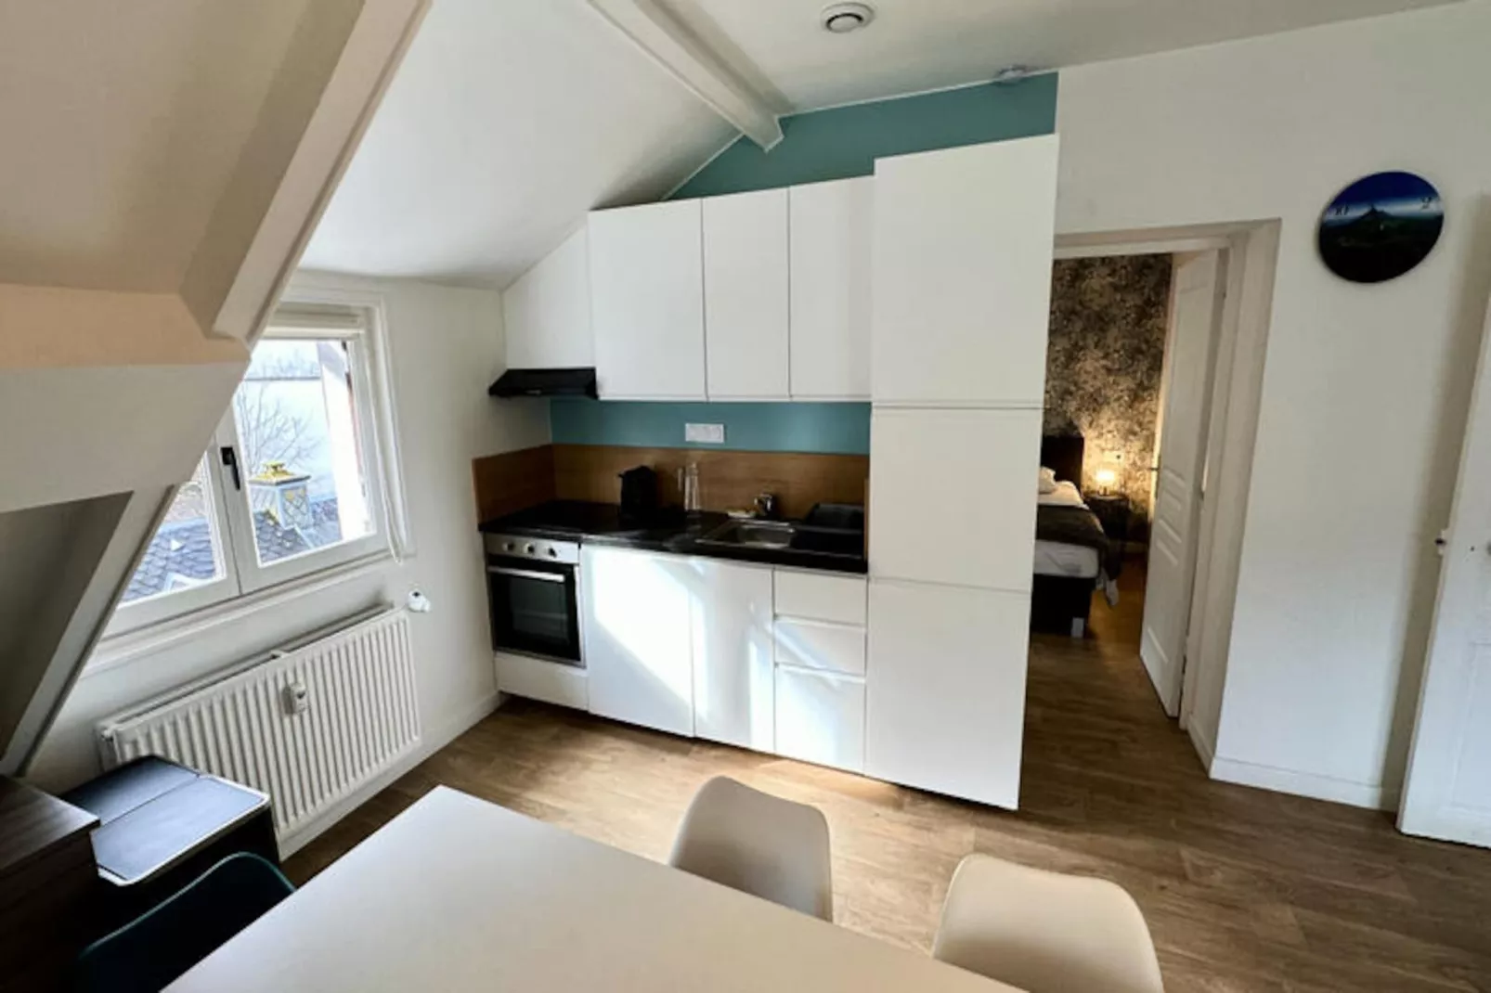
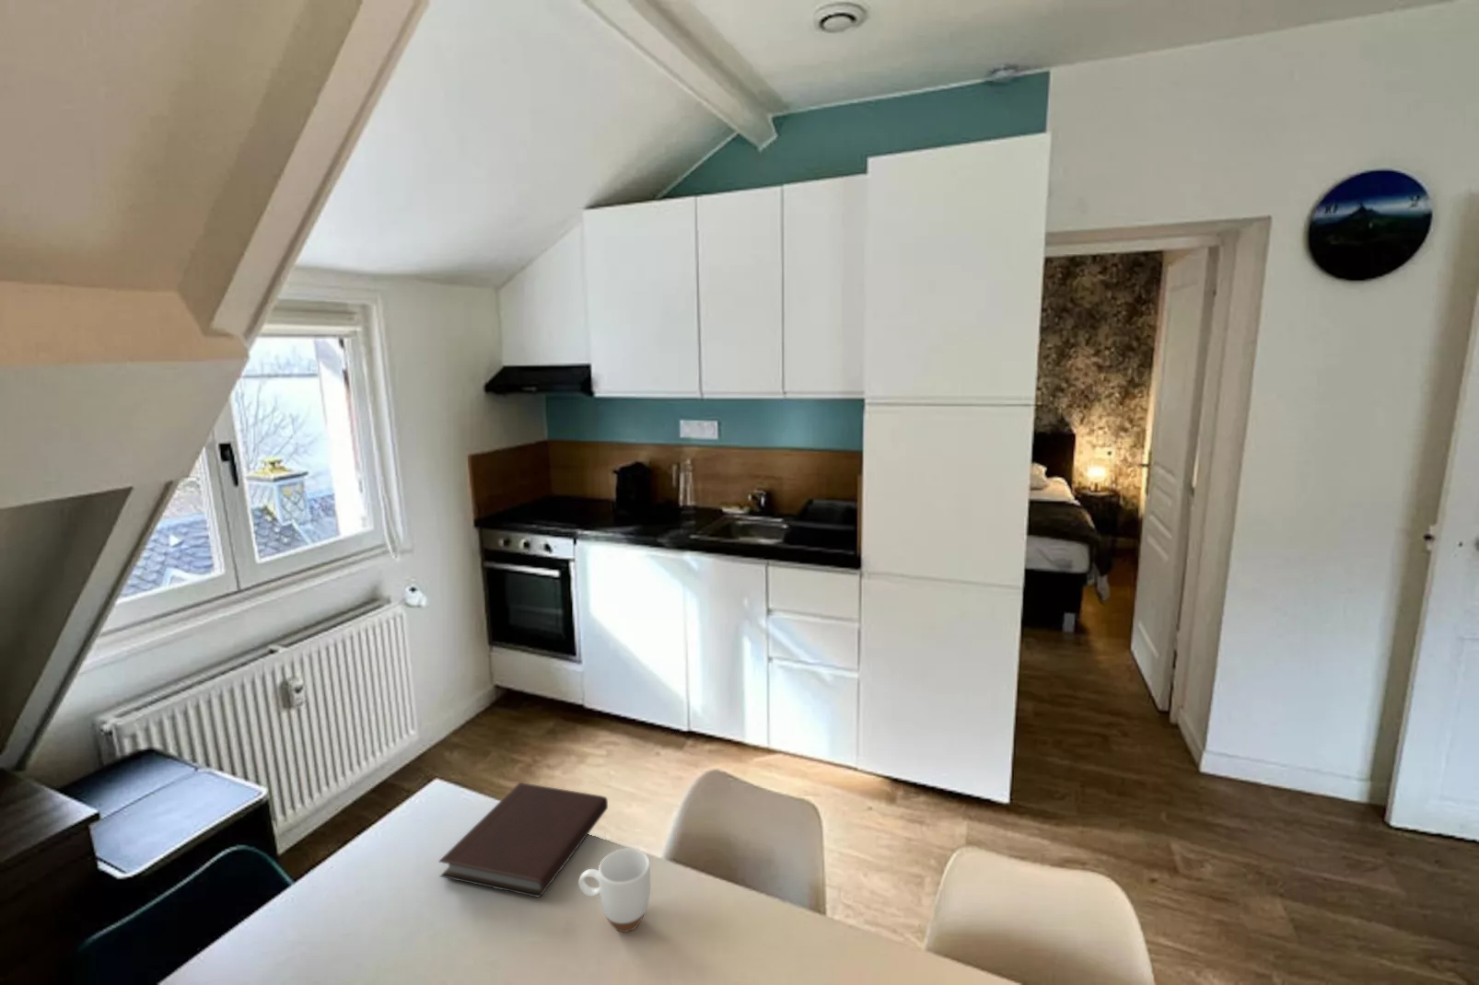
+ notebook [438,782,609,898]
+ mug [577,848,651,933]
